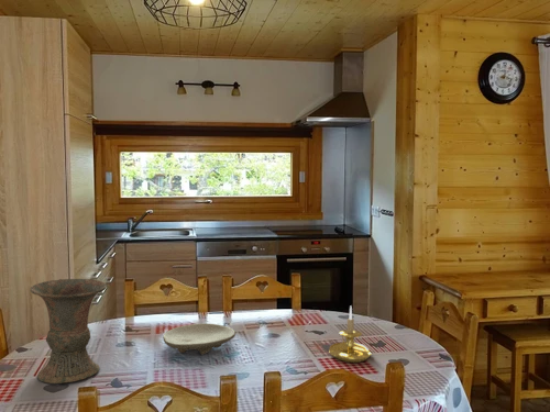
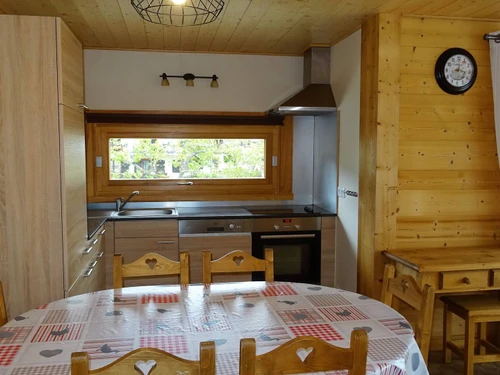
- candle holder [328,305,373,364]
- vase [30,278,108,385]
- bowl [162,323,237,356]
